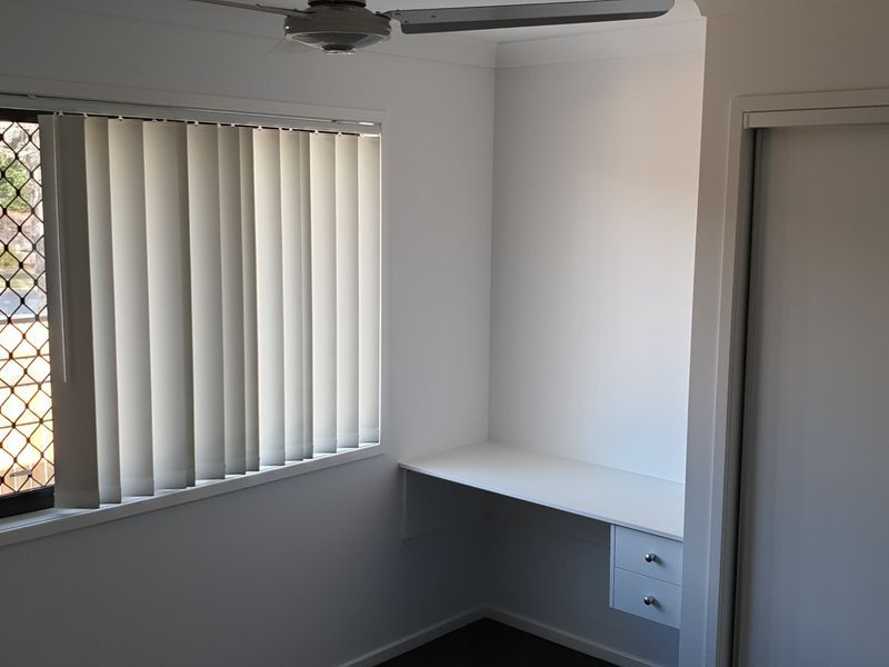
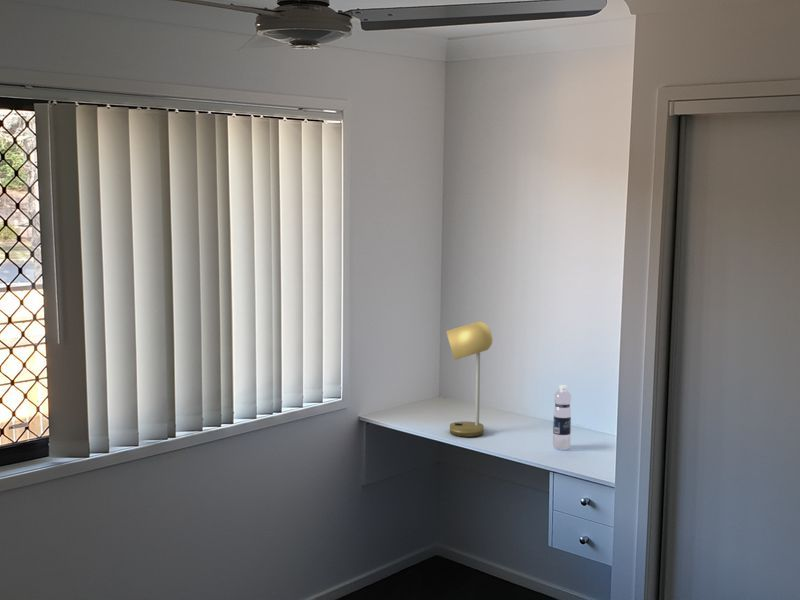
+ water bottle [552,384,572,450]
+ desk lamp [445,320,493,437]
